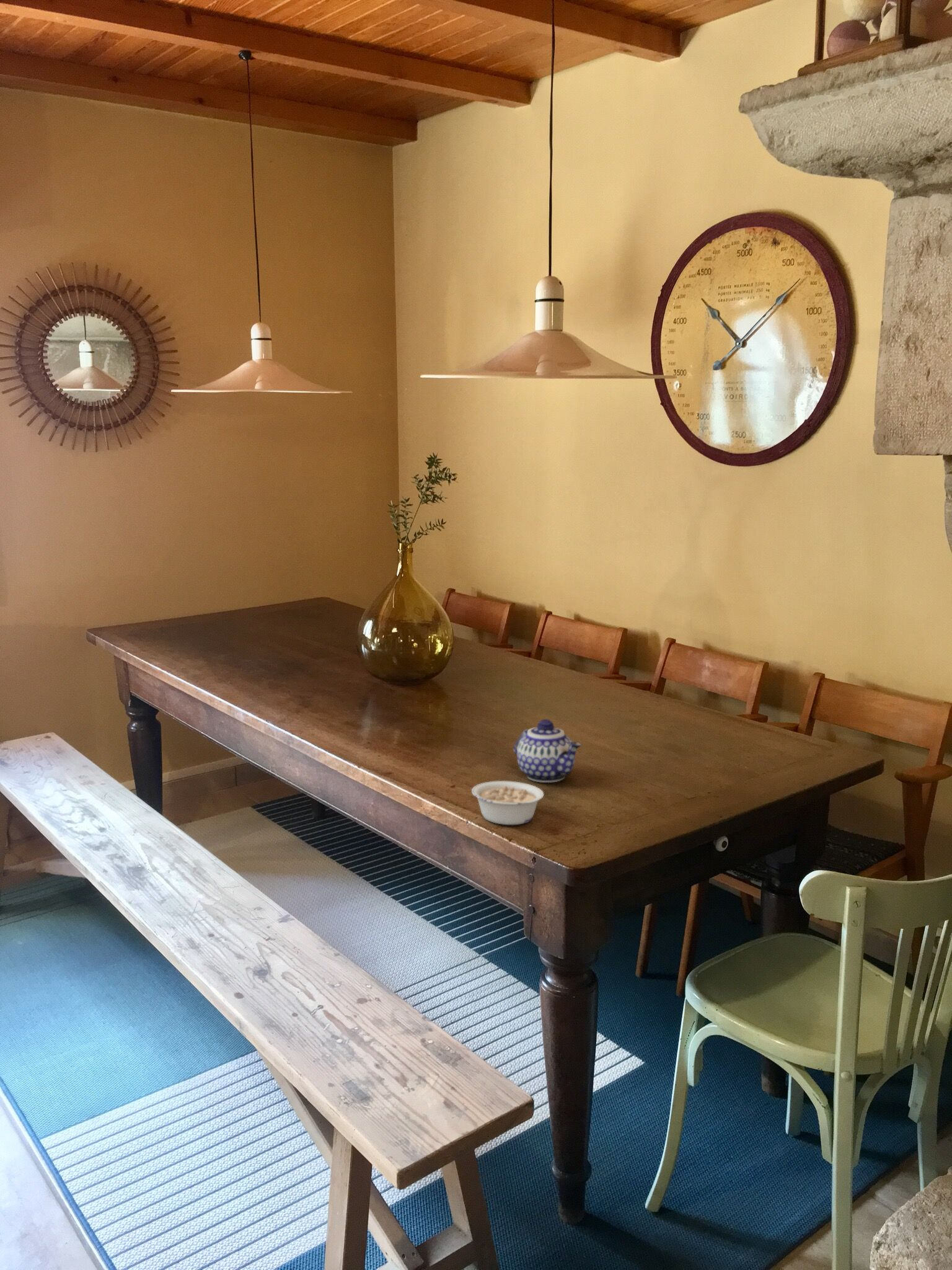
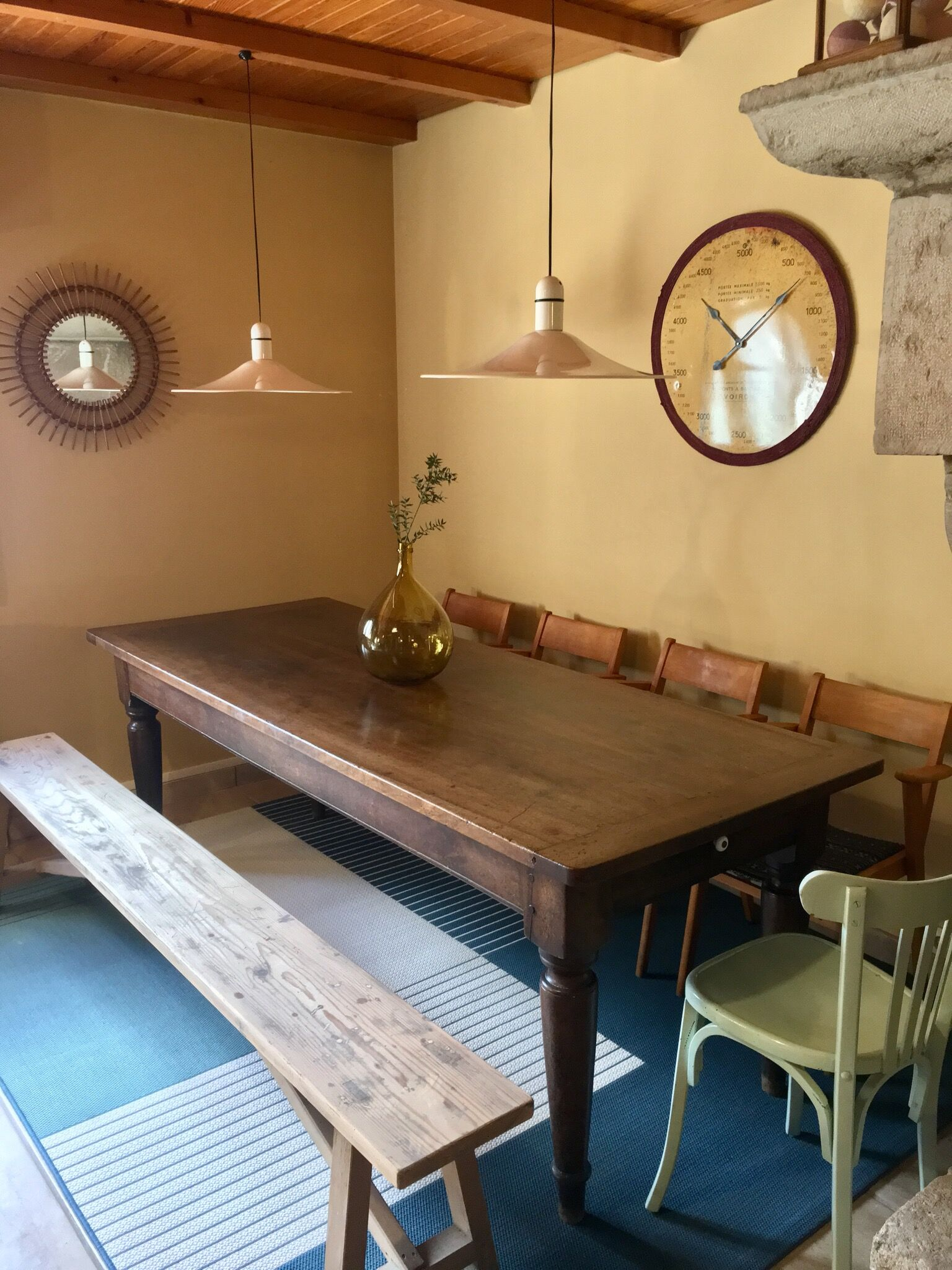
- teapot [513,719,582,783]
- legume [471,780,545,825]
